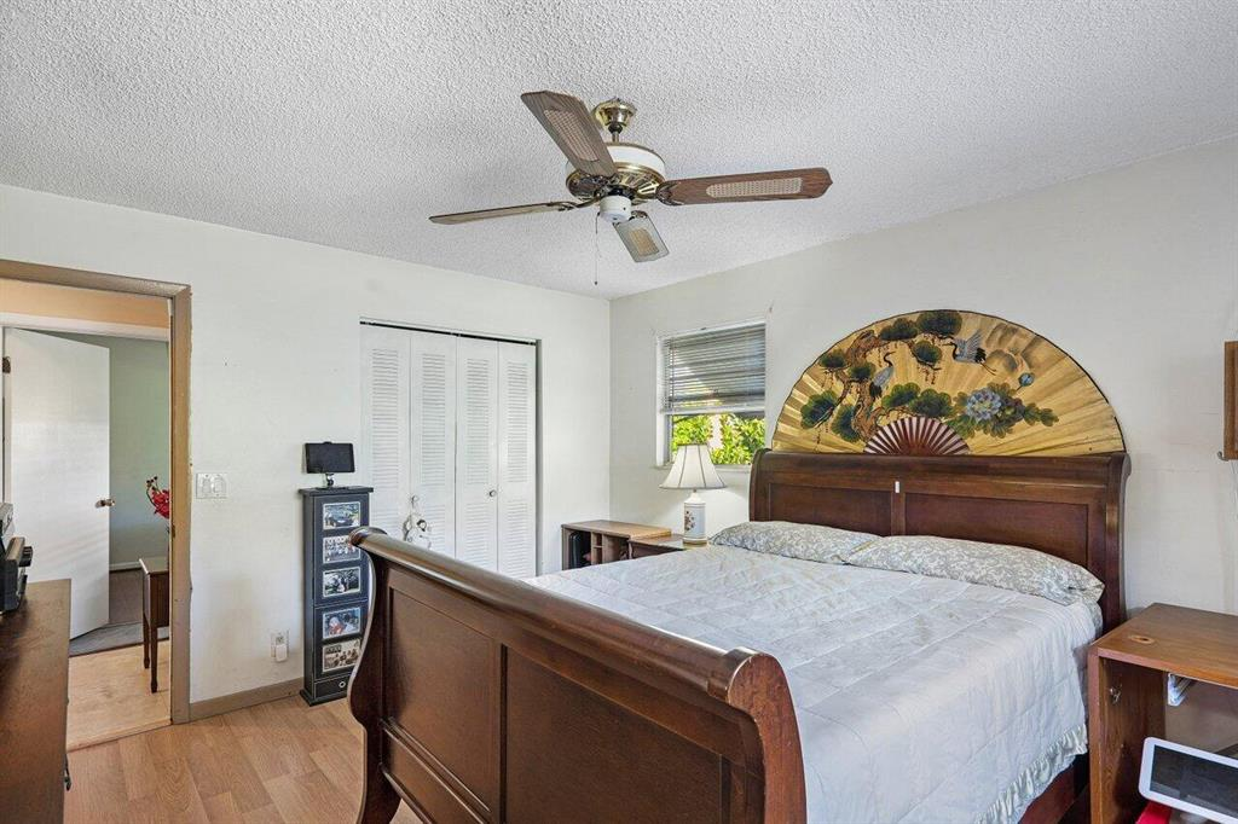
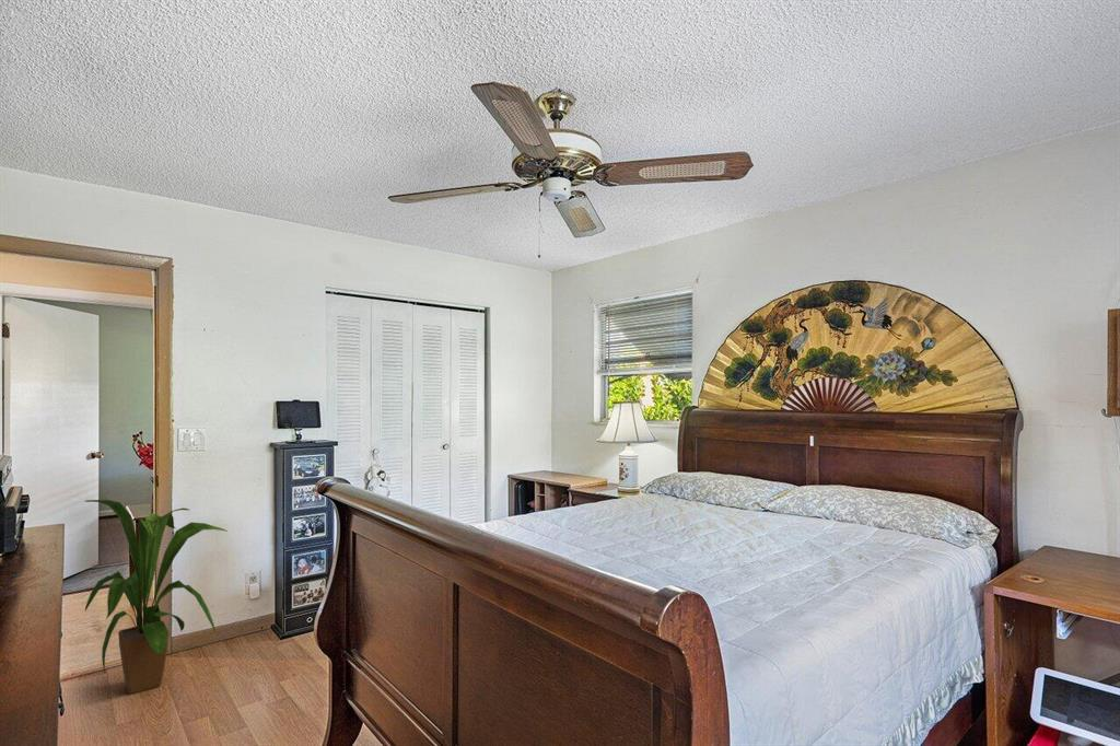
+ house plant [84,499,229,696]
